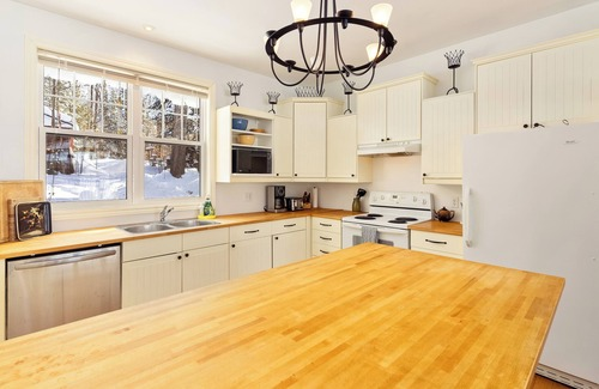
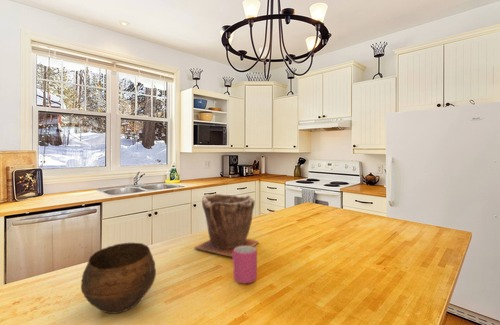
+ mug [231,246,258,284]
+ bowl [80,242,157,315]
+ plant pot [193,193,260,258]
